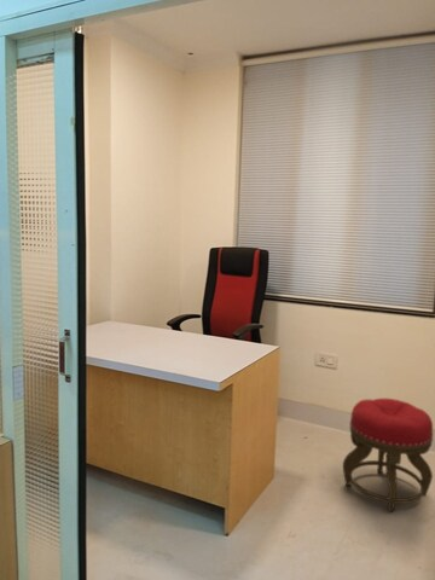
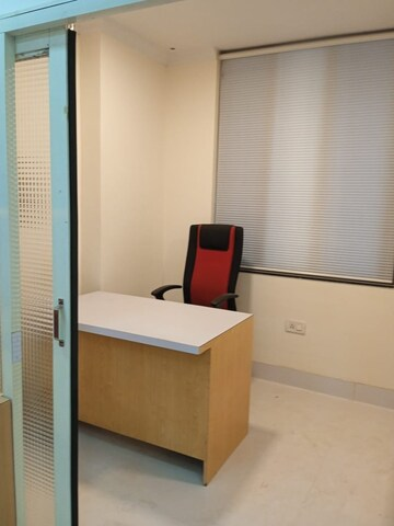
- stool [342,398,434,514]
